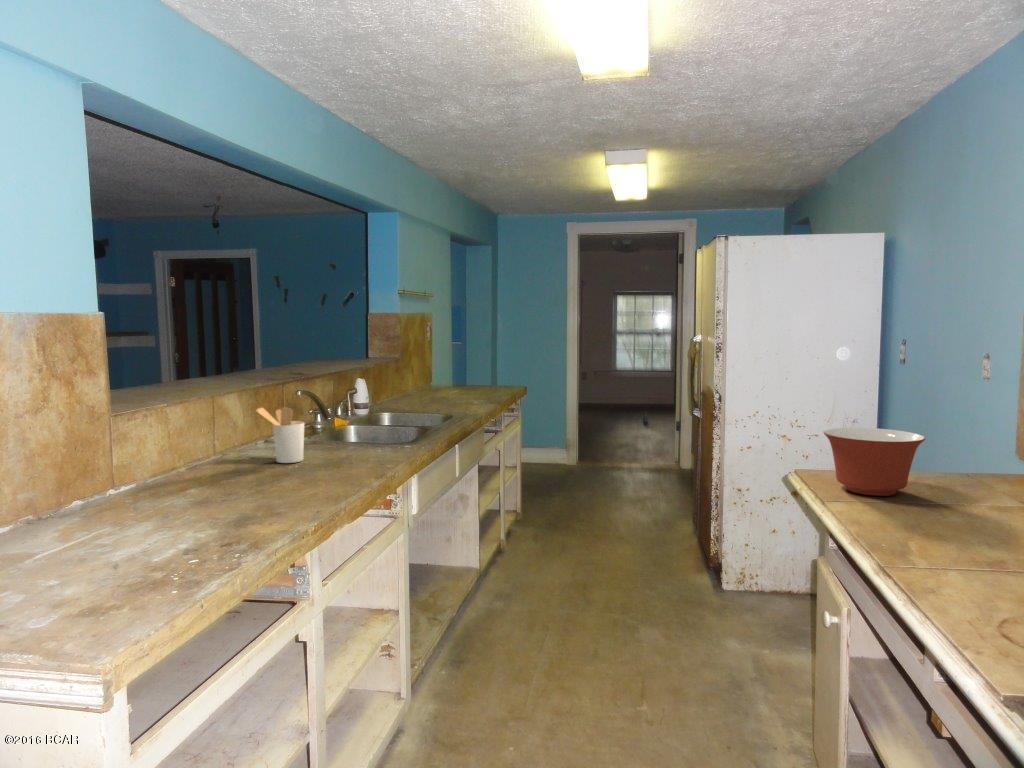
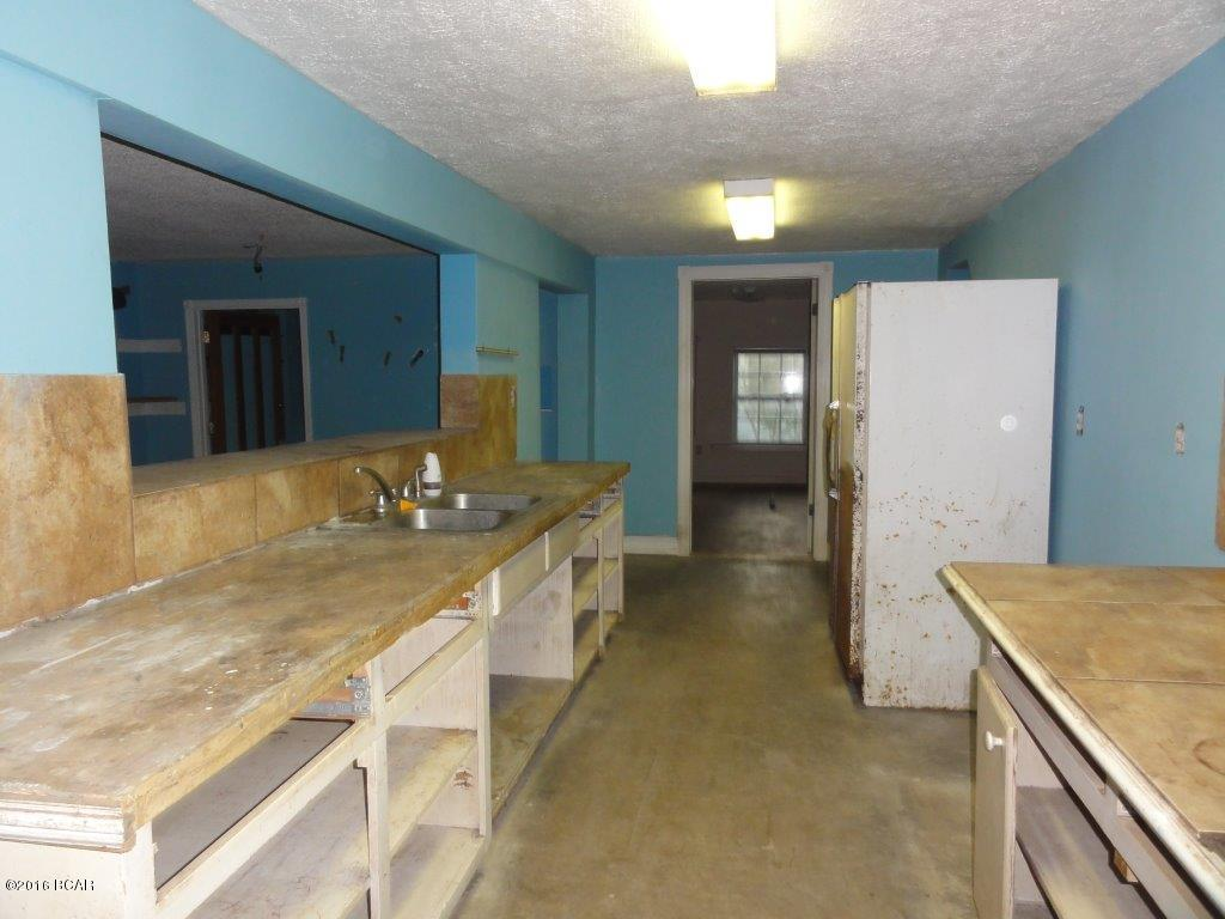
- utensil holder [255,406,305,464]
- mixing bowl [823,427,926,497]
